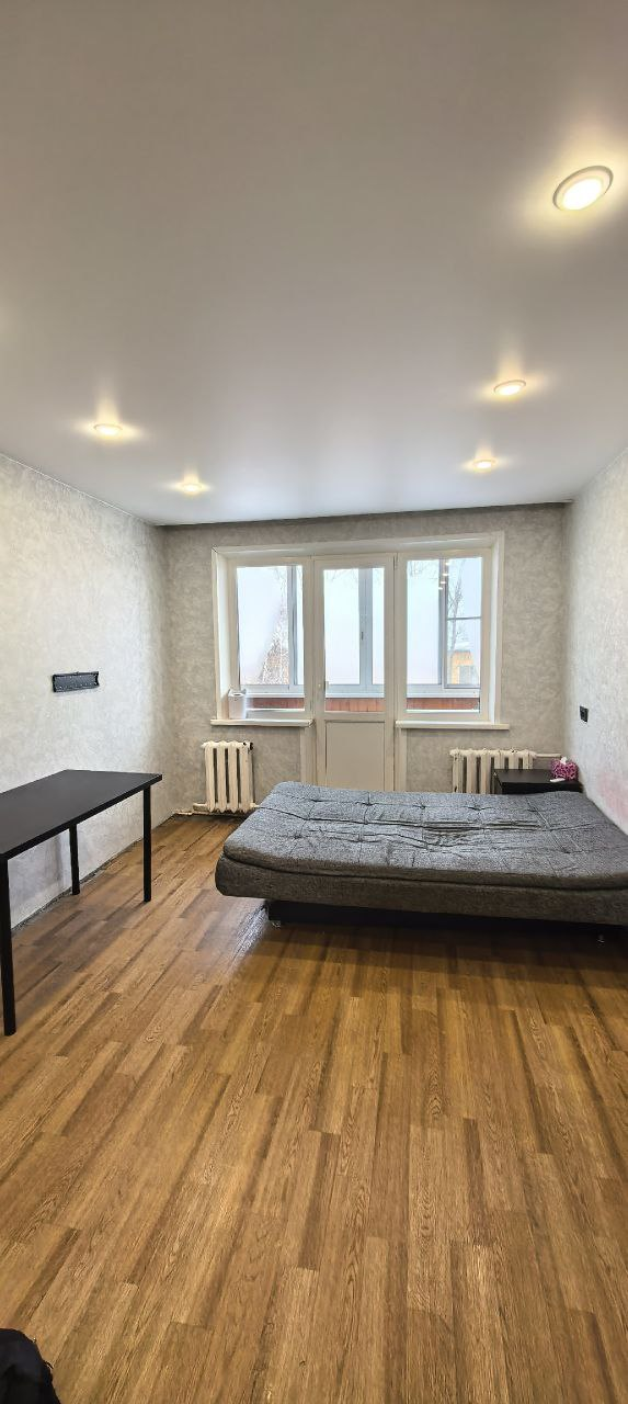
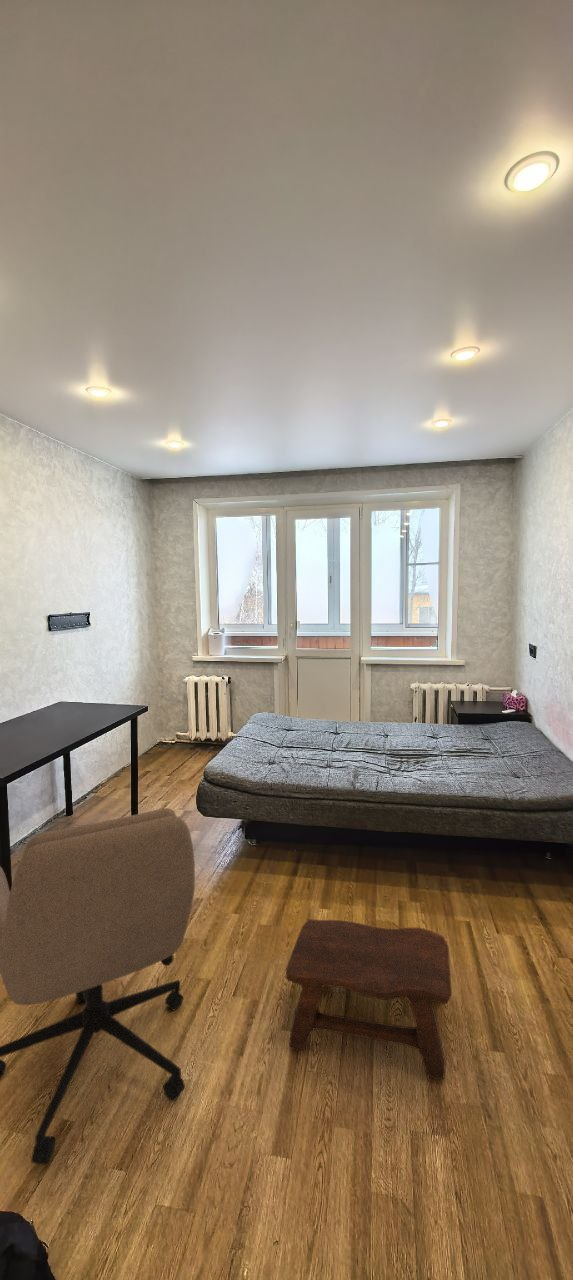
+ stool [285,918,453,1080]
+ office chair [0,807,196,1166]
